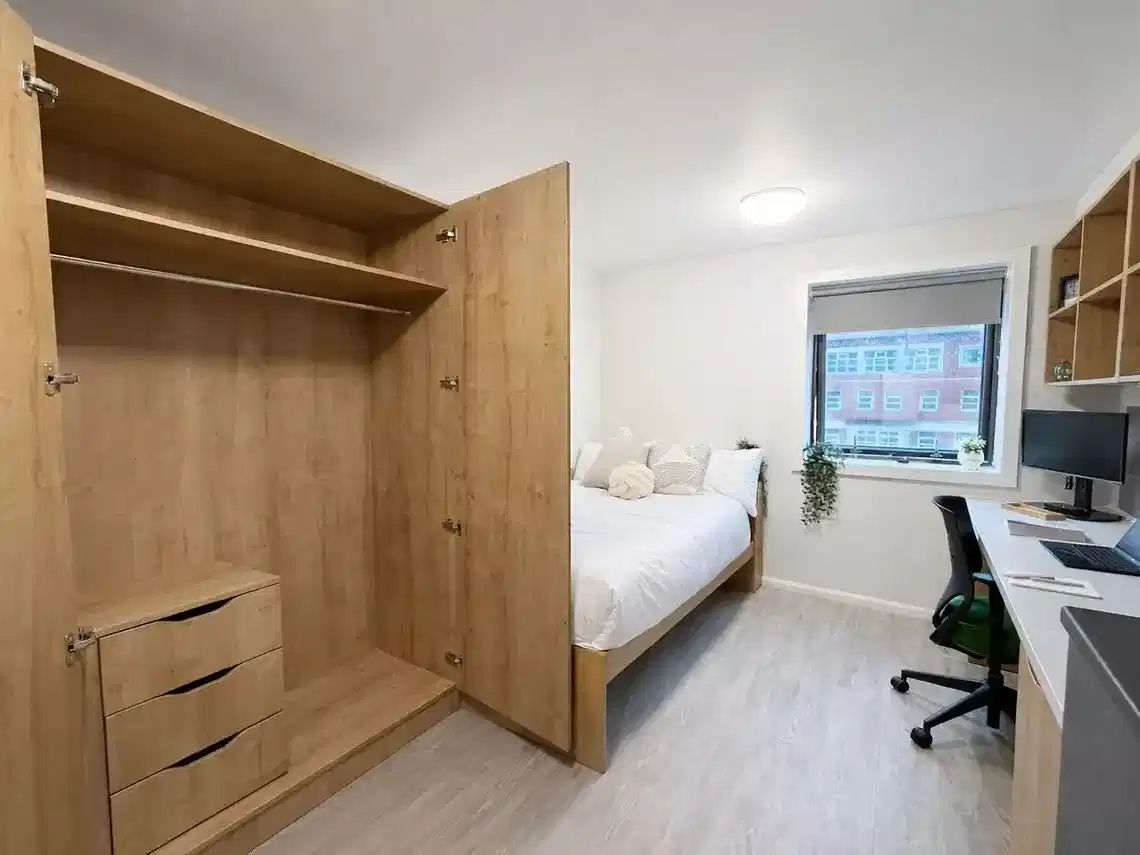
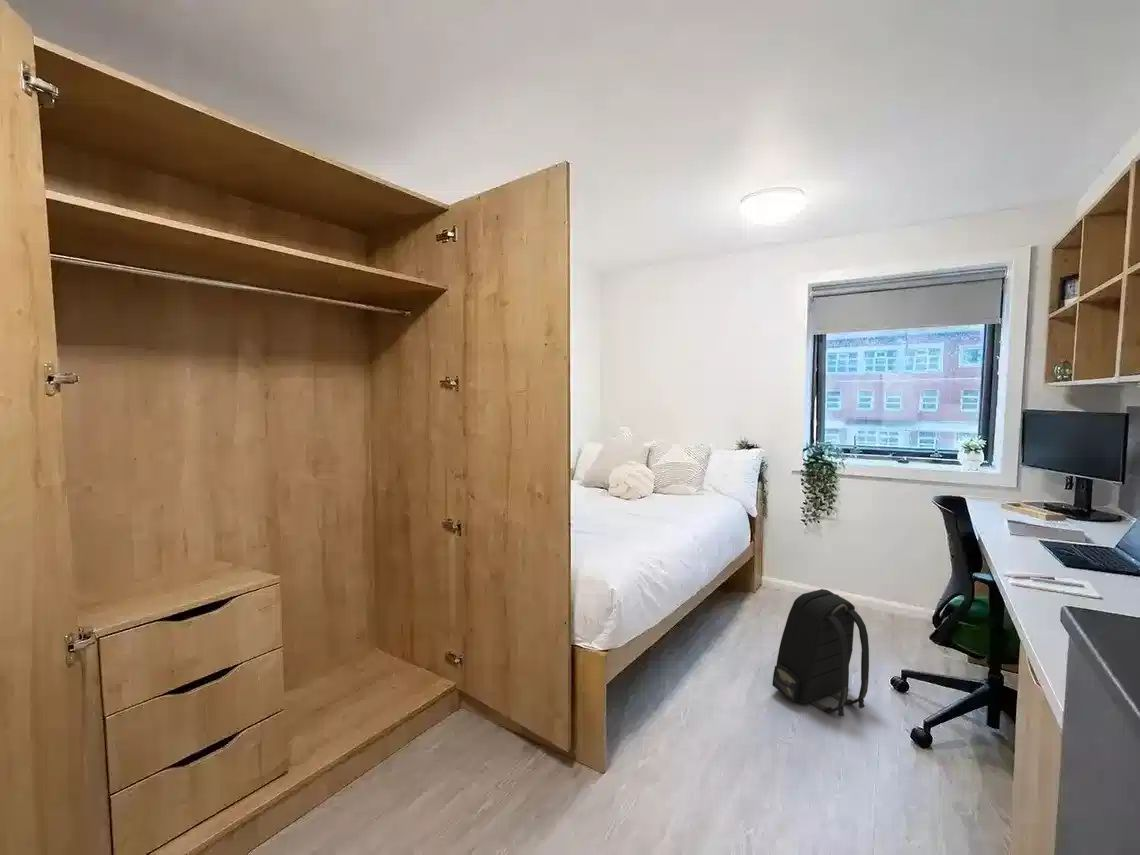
+ backpack [771,588,870,718]
